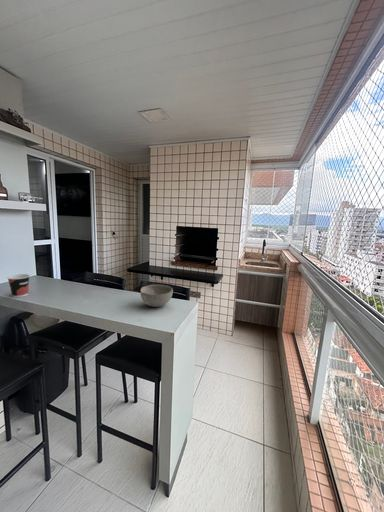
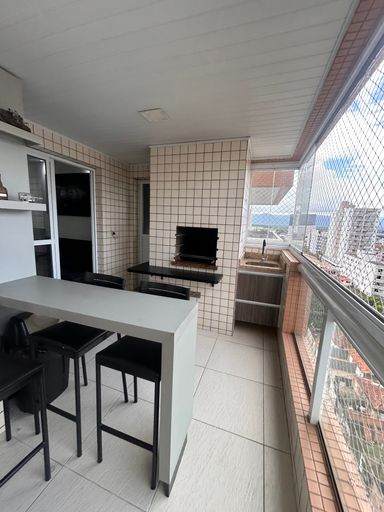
- bowl [139,284,174,308]
- cup [6,273,31,298]
